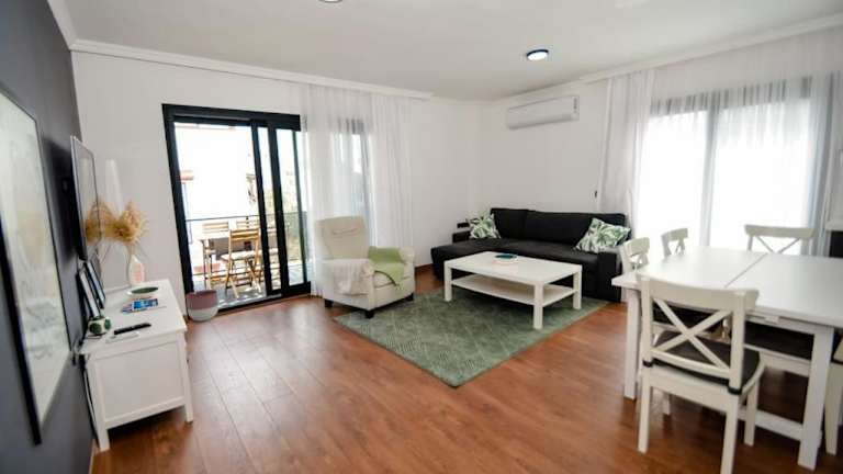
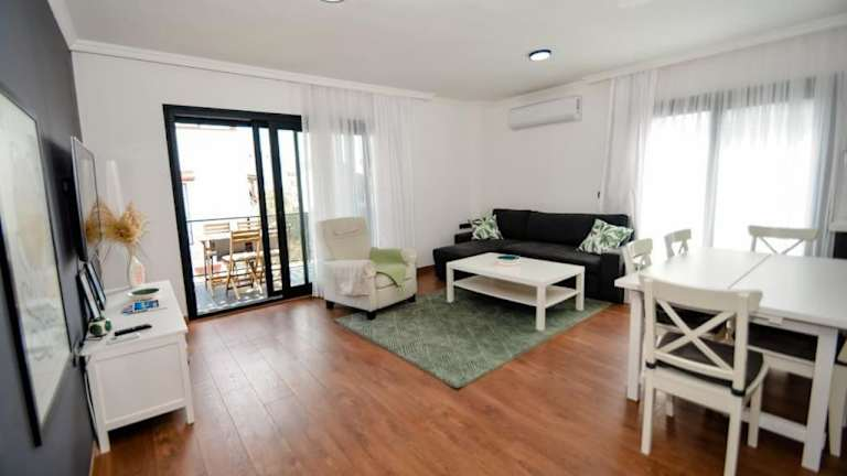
- planter [186,289,220,323]
